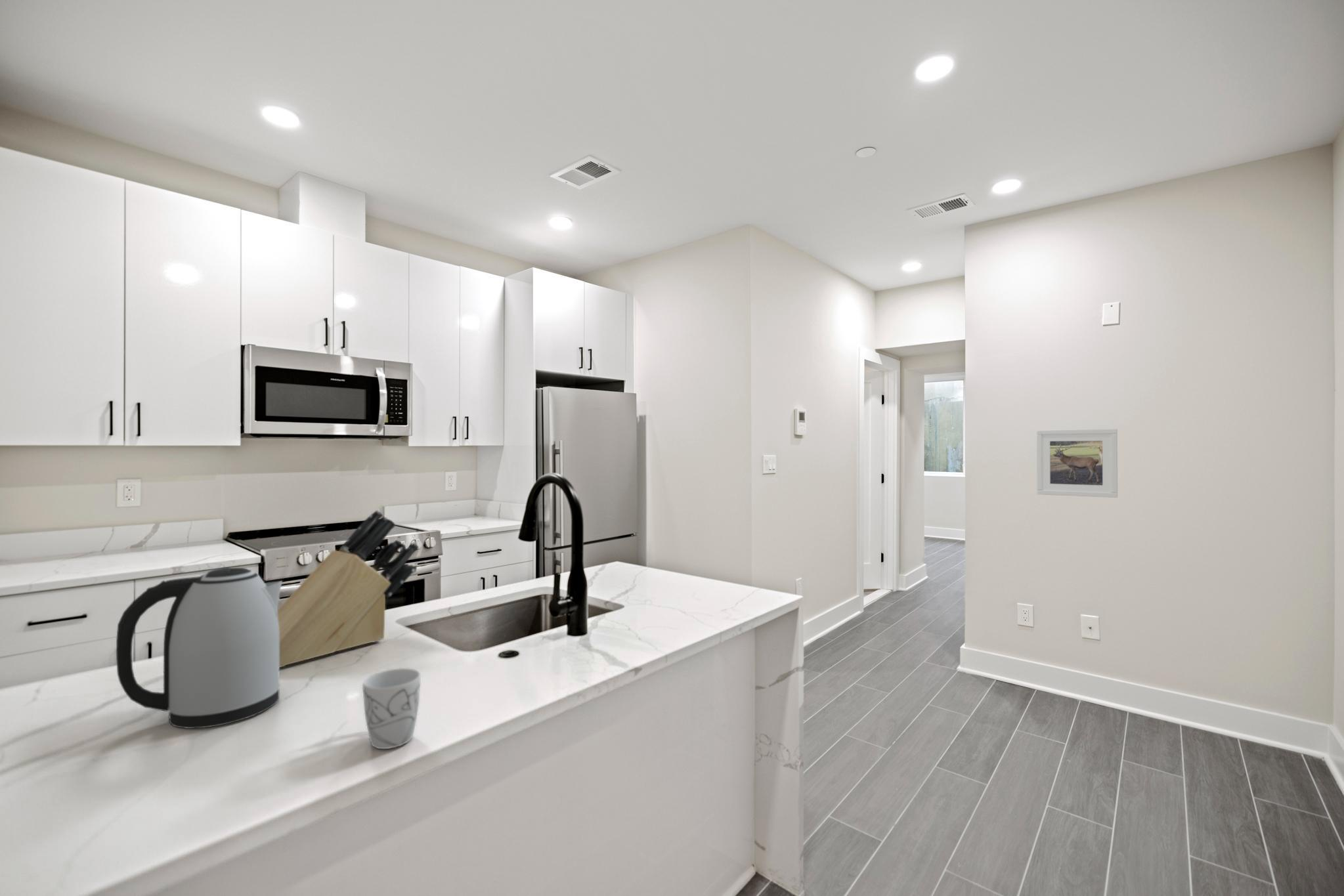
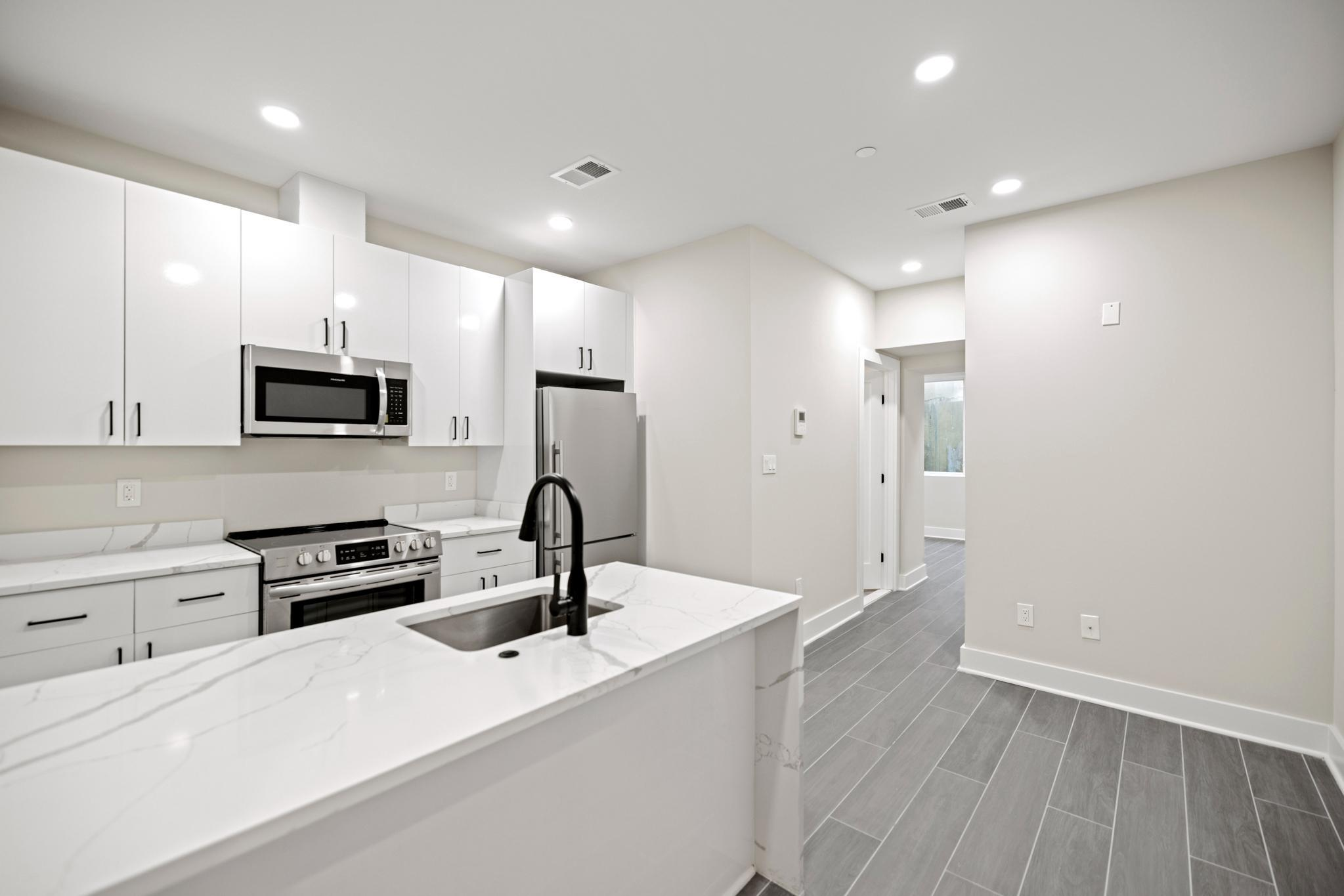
- mug [362,668,422,750]
- knife block [277,509,420,668]
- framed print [1036,428,1118,498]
- kettle [116,566,283,729]
